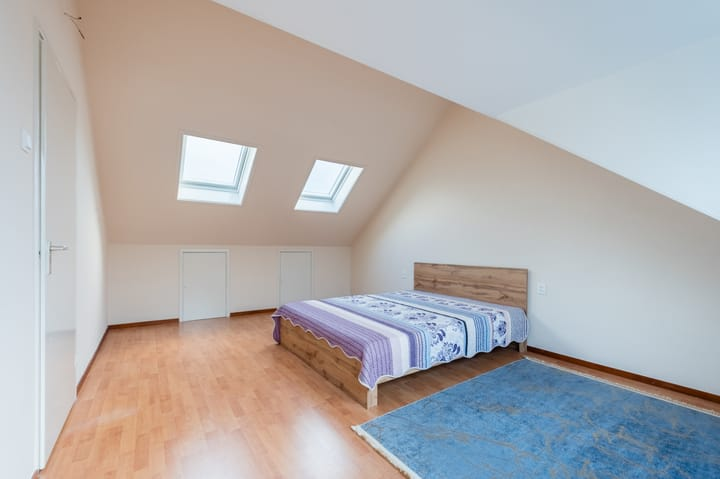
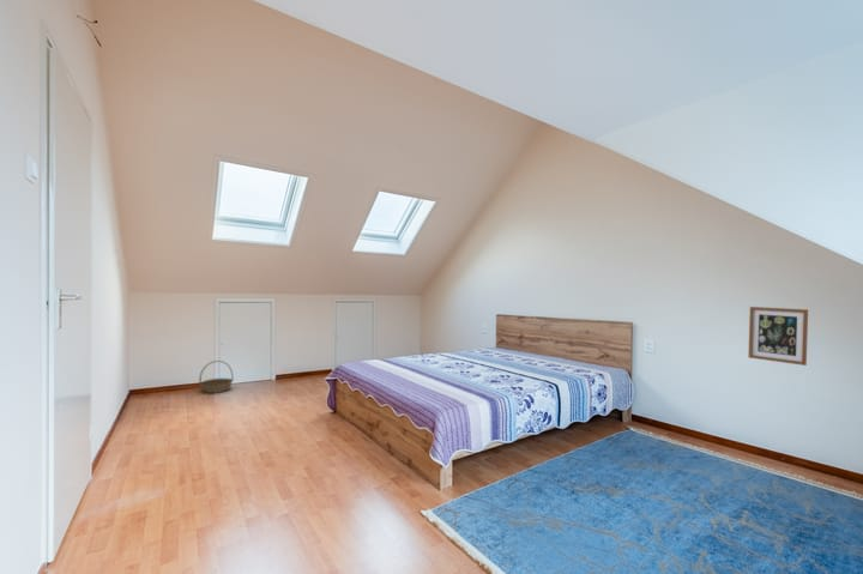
+ basket [198,359,234,394]
+ wall art [747,306,809,367]
